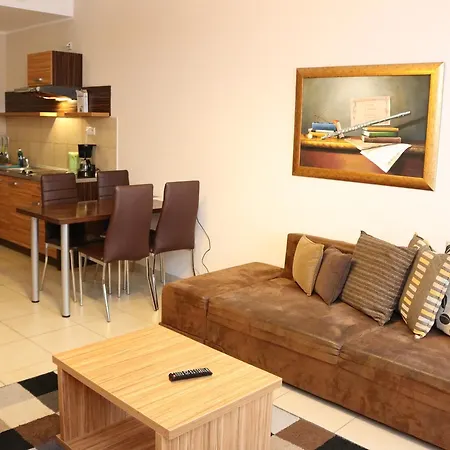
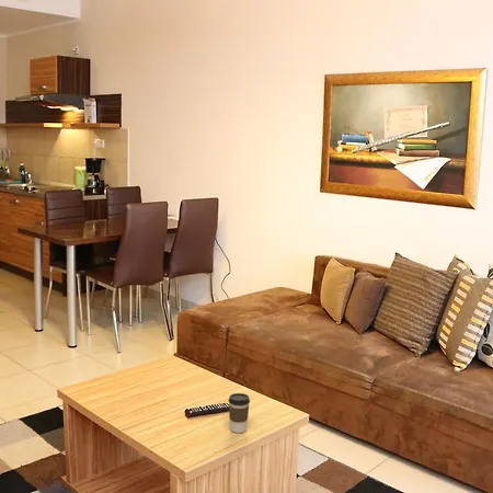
+ coffee cup [228,392,251,434]
